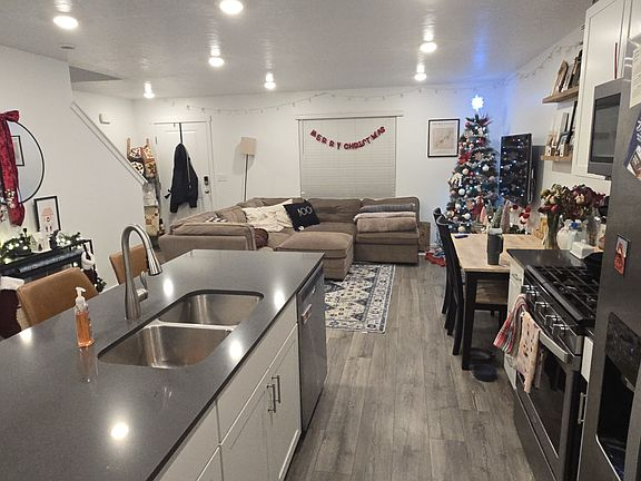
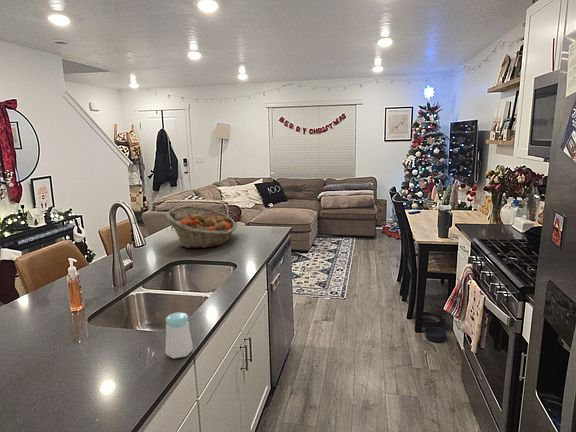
+ fruit basket [165,205,238,249]
+ salt shaker [164,311,194,359]
